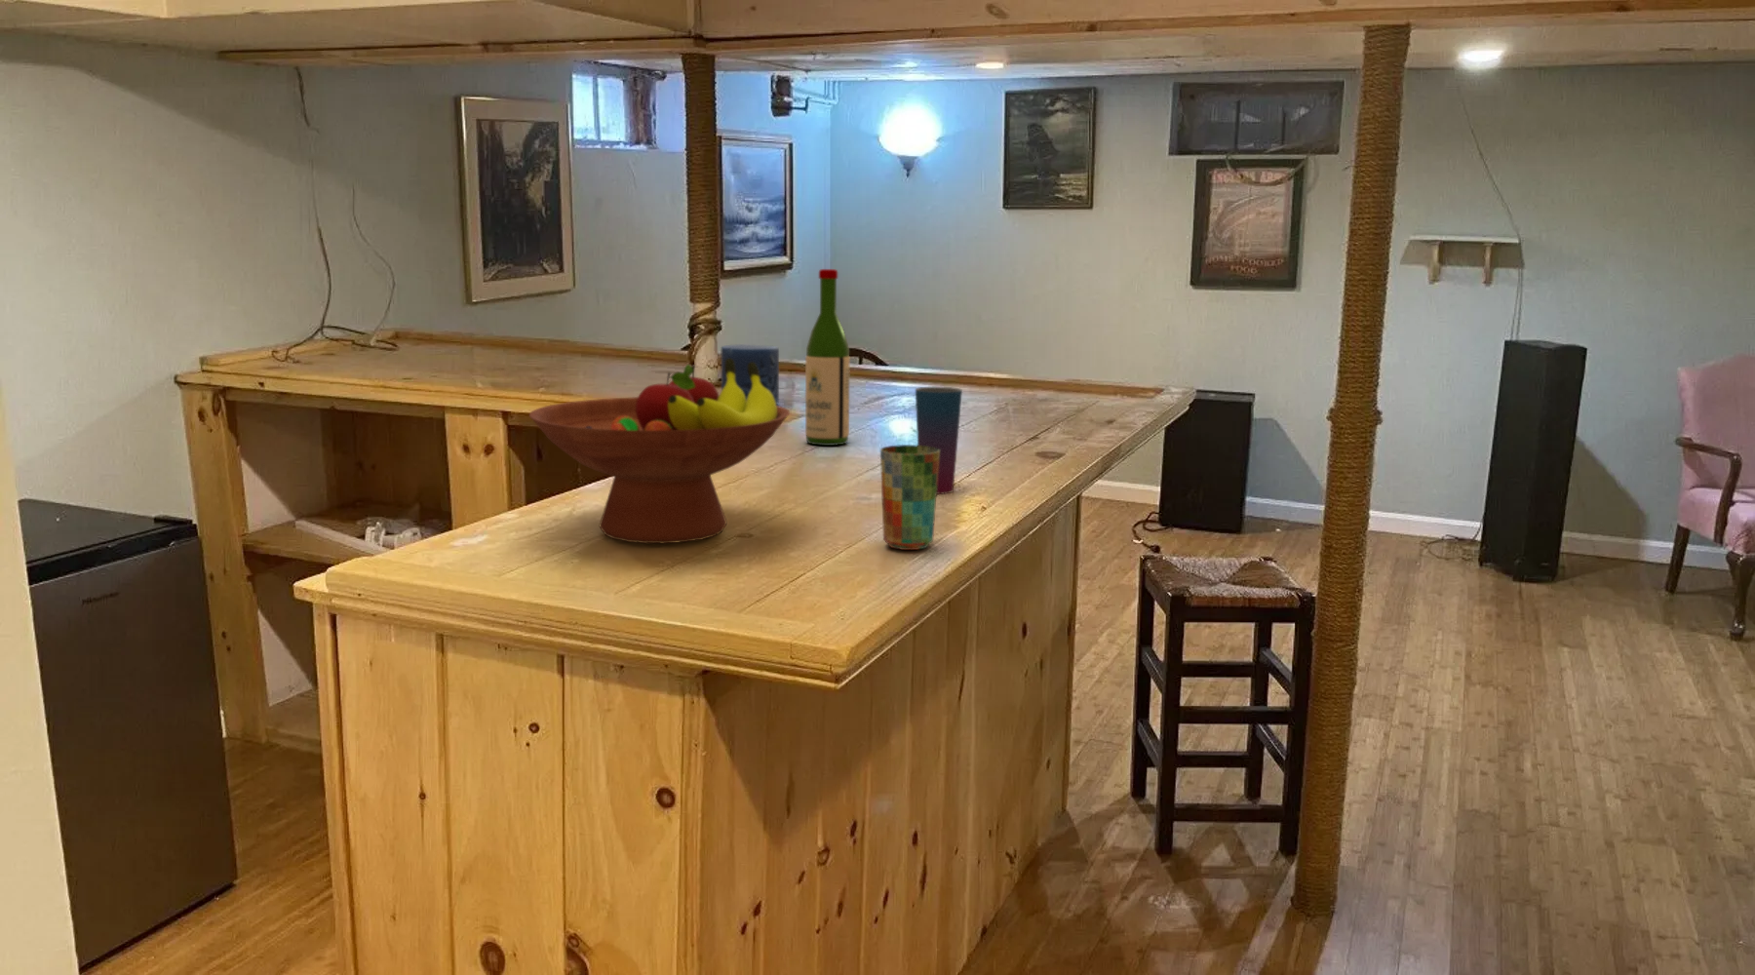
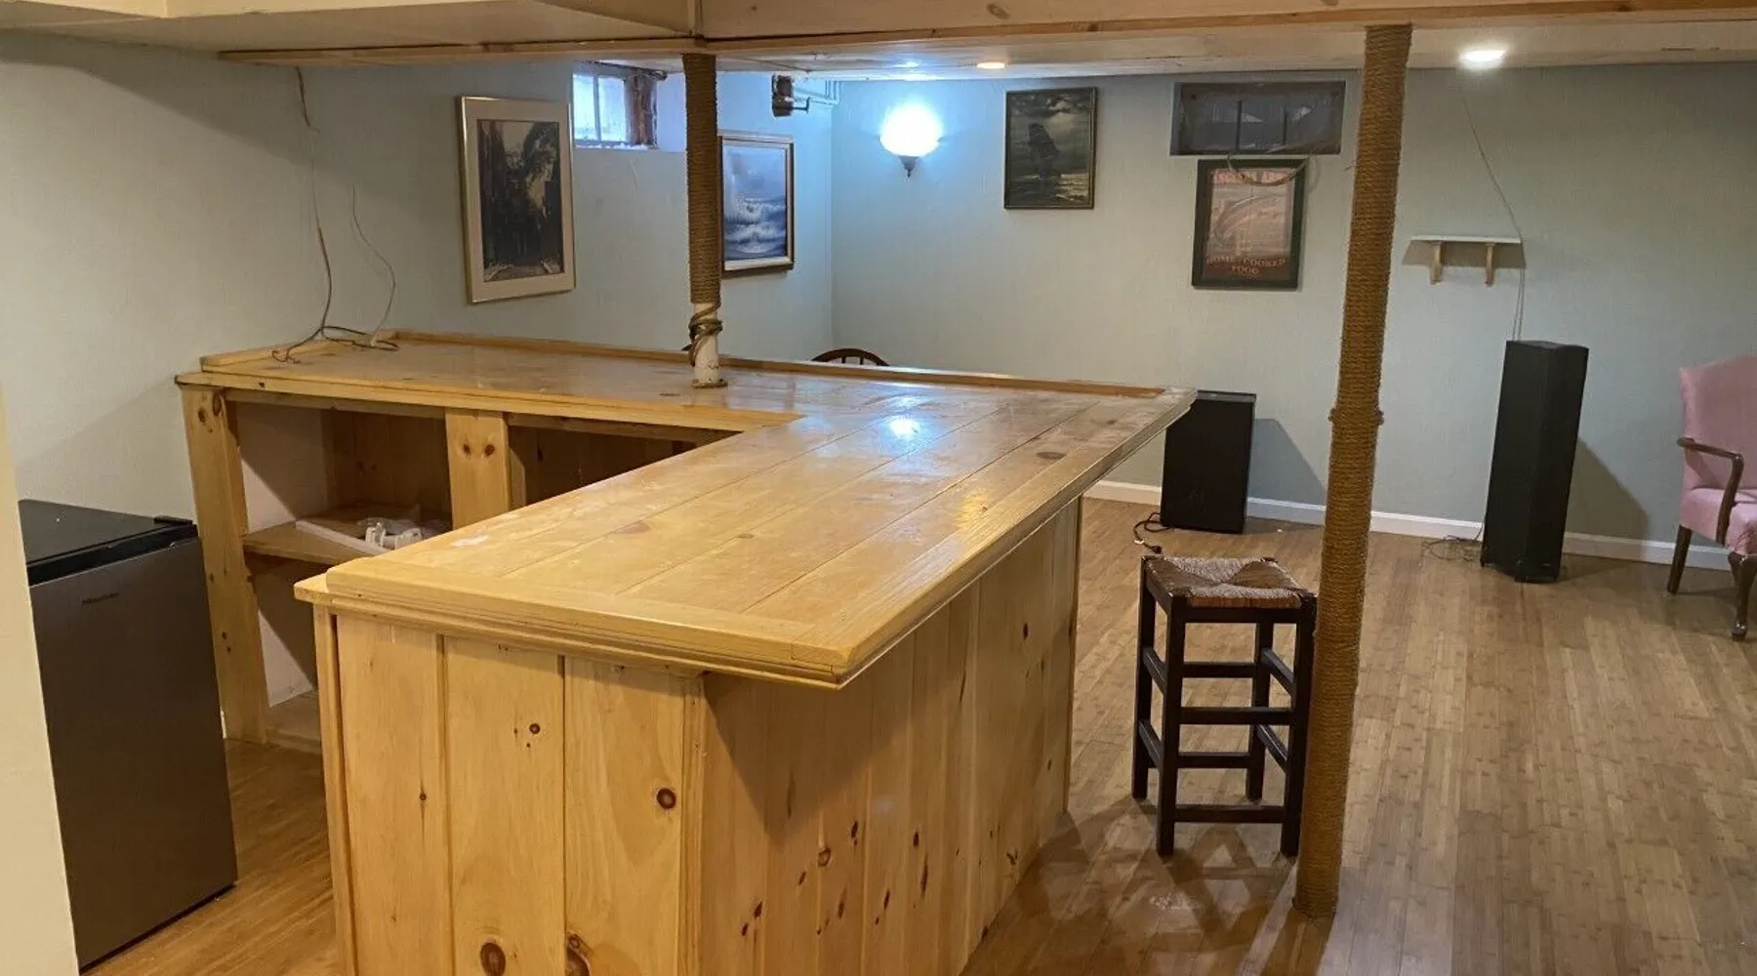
- candle [720,343,780,405]
- wine bottle [804,268,851,447]
- cup [880,443,940,551]
- cup [915,387,963,495]
- fruit bowl [528,359,791,544]
